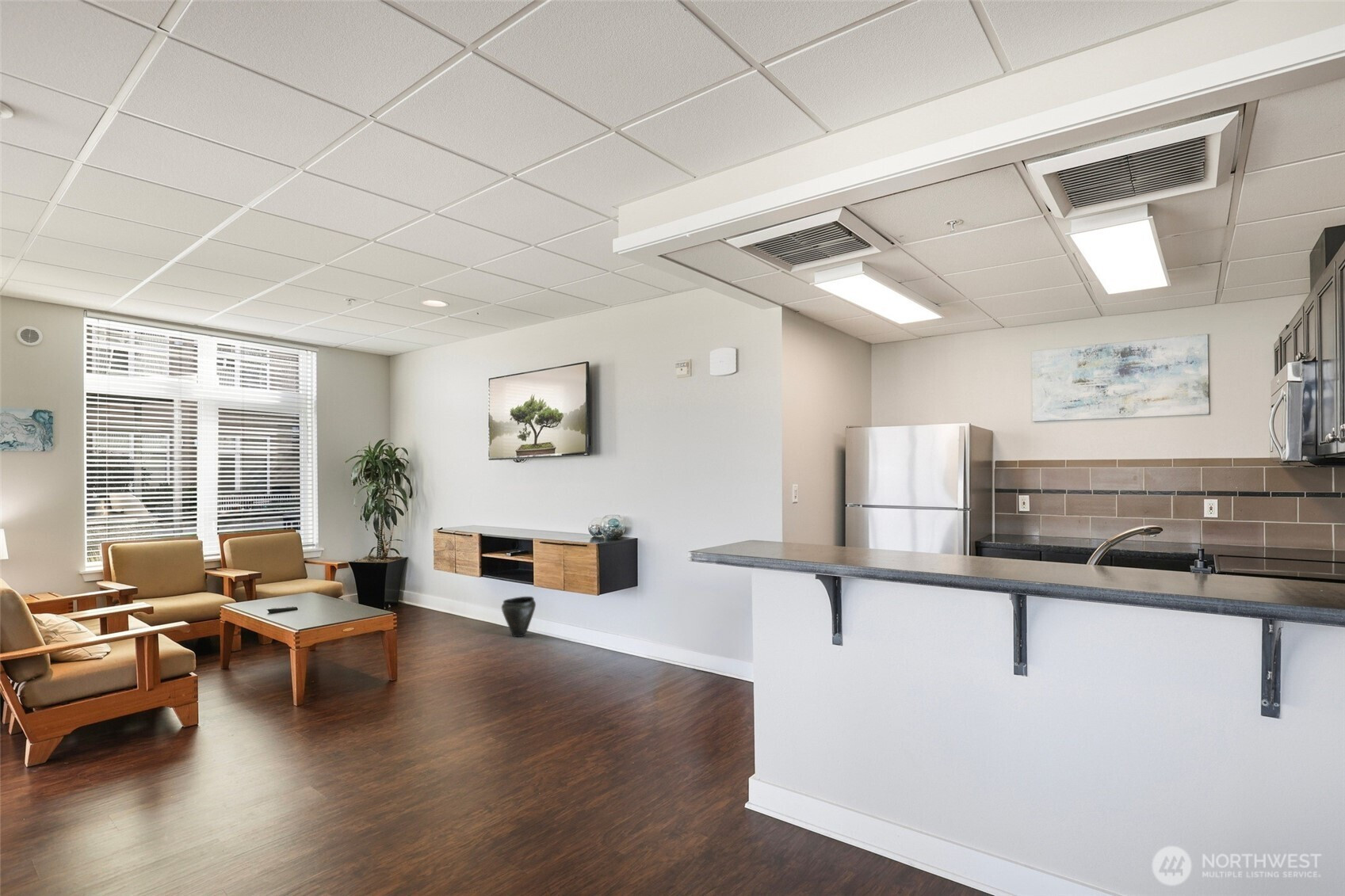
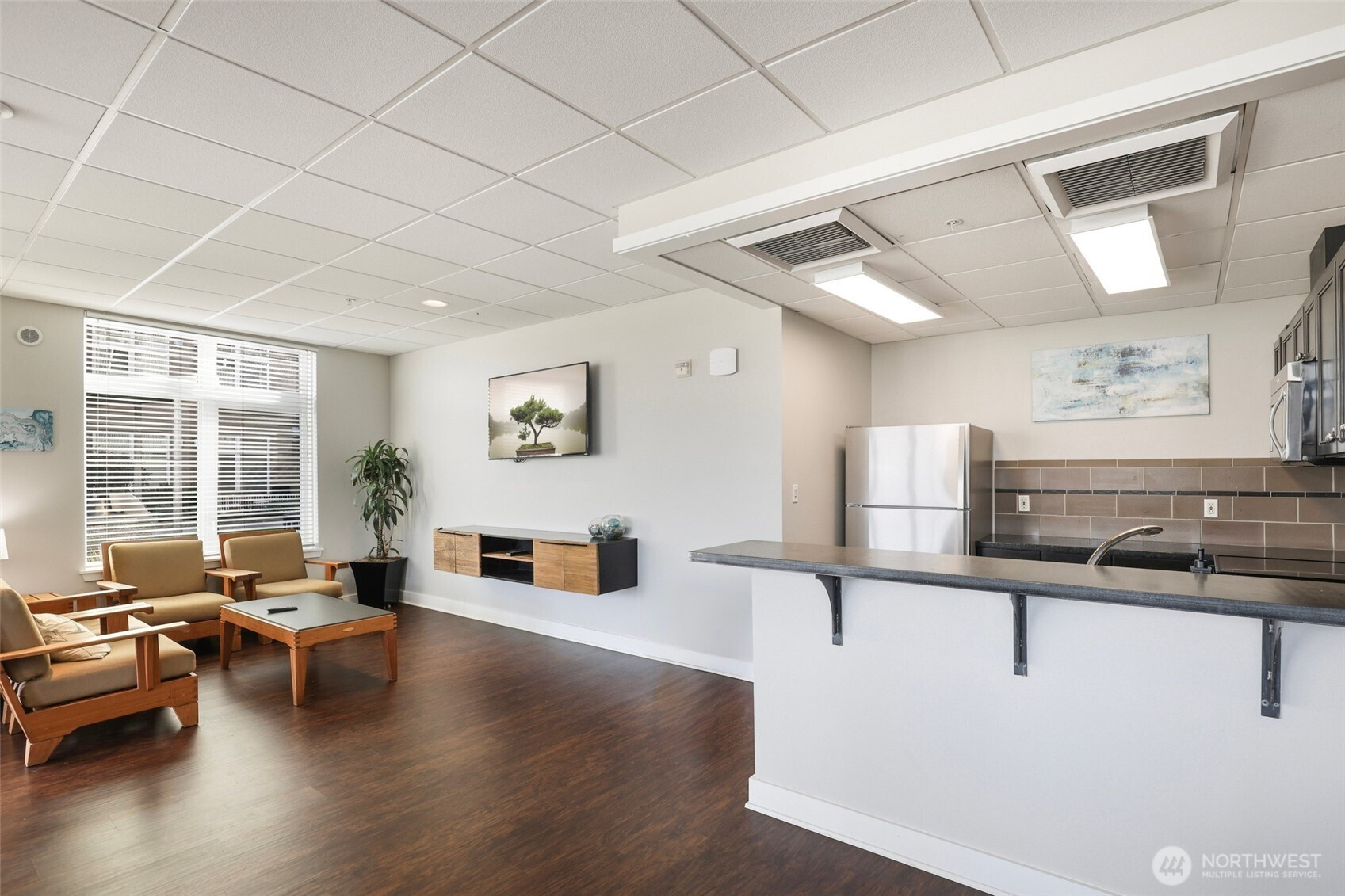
- vase [501,596,537,638]
